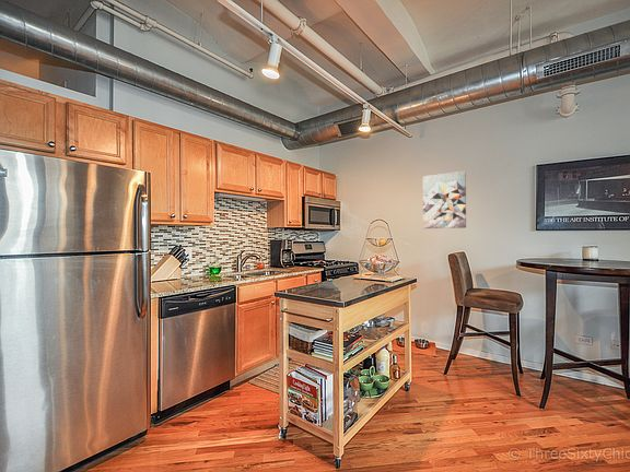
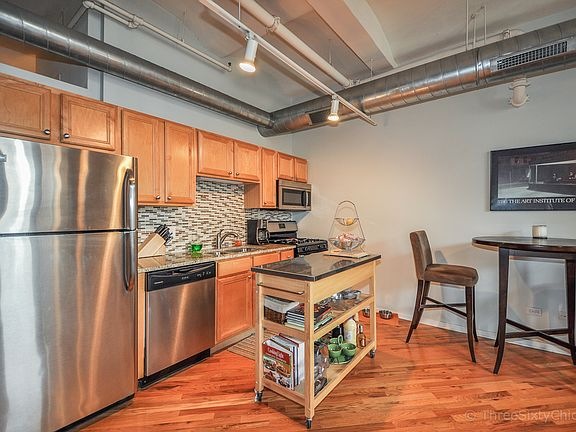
- wall art [422,170,467,229]
